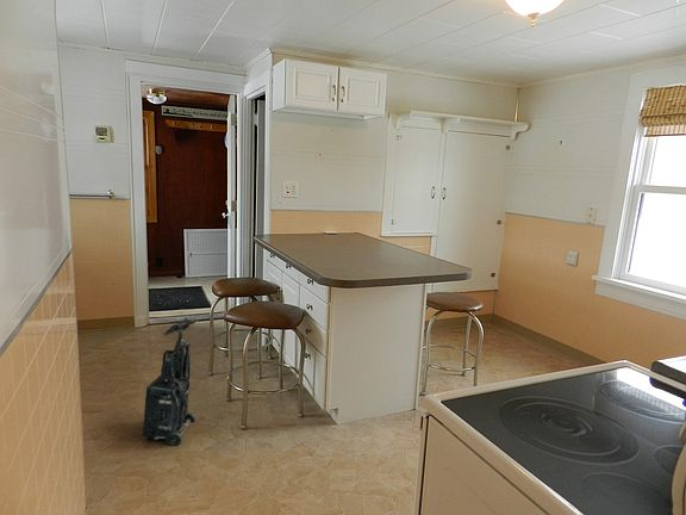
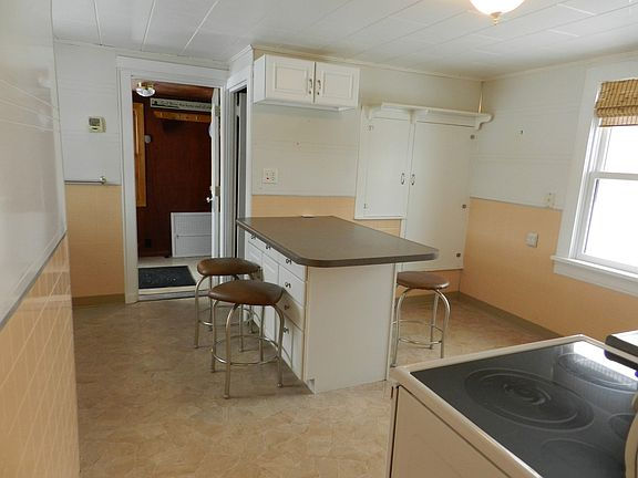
- vacuum cleaner [142,317,199,446]
